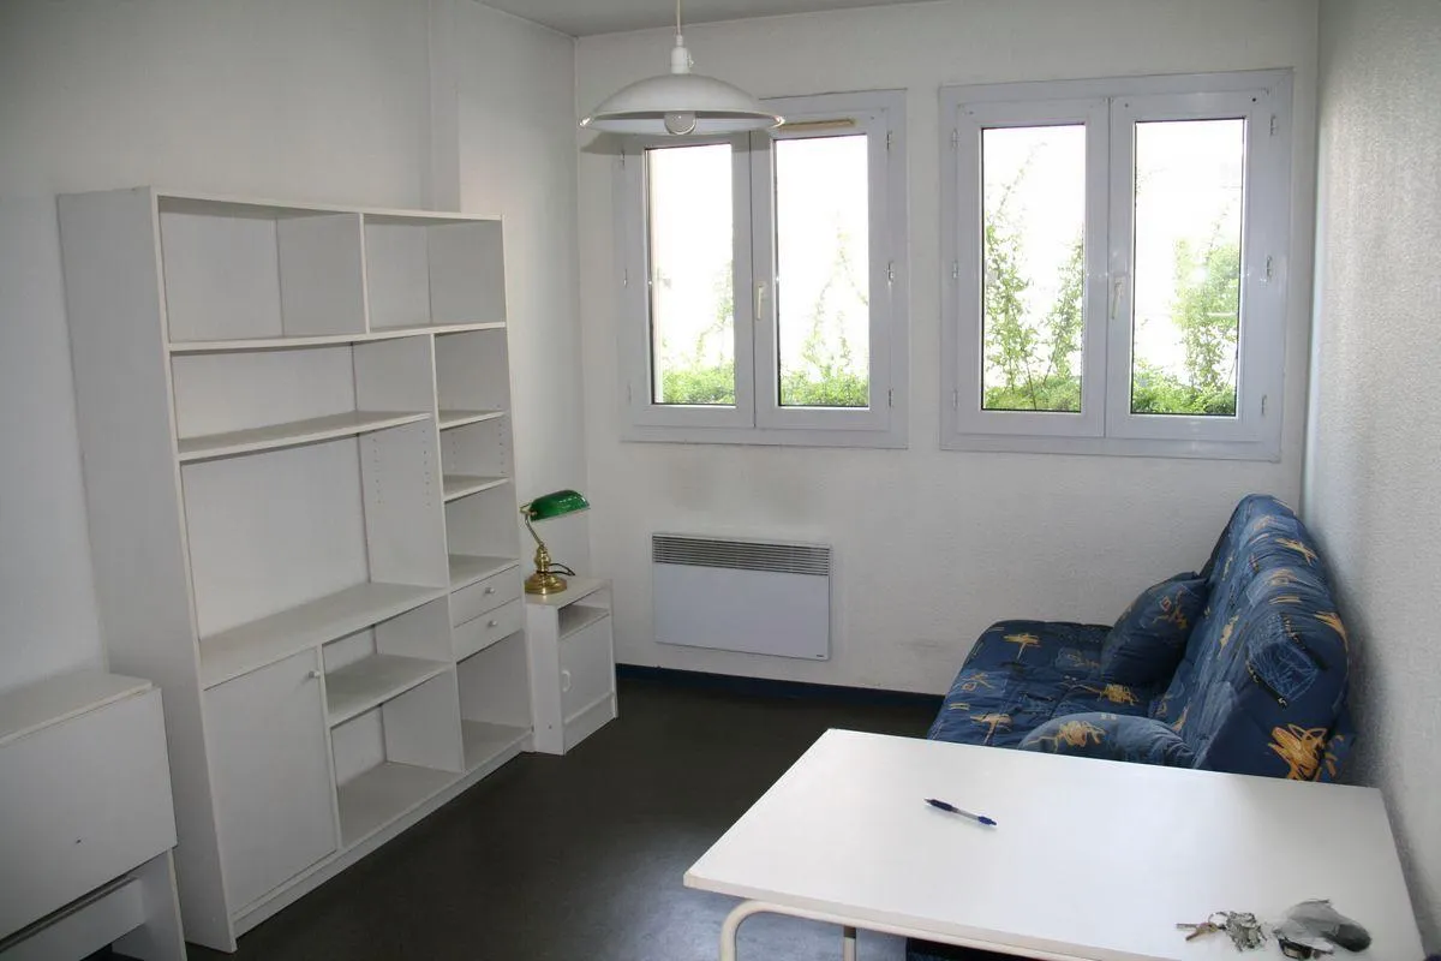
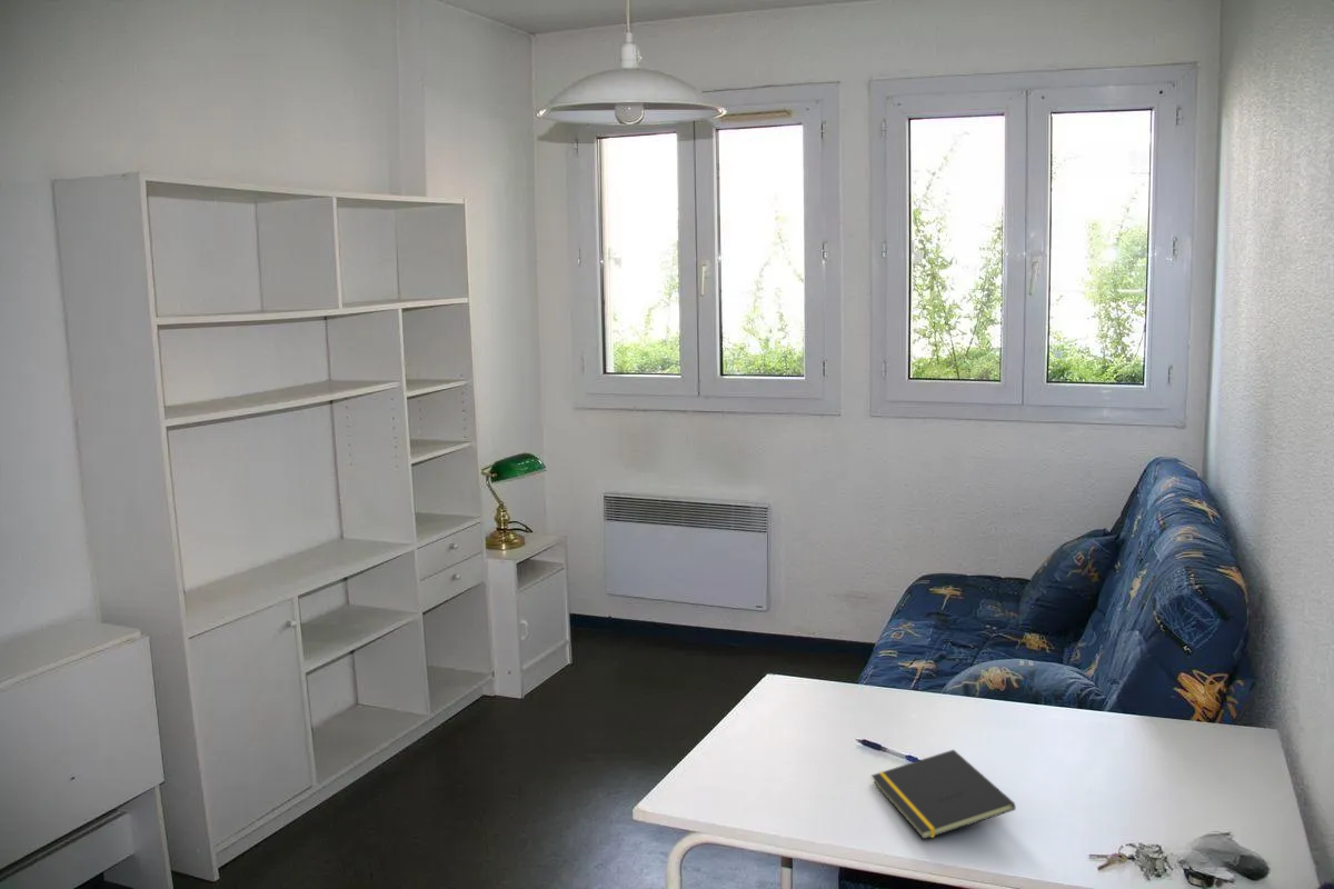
+ notepad [870,749,1017,840]
